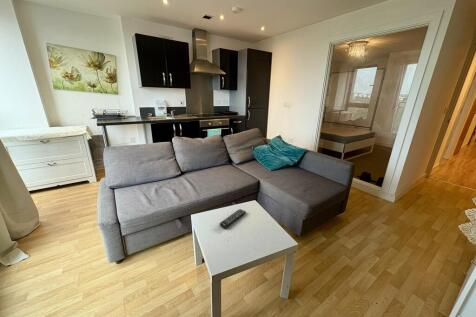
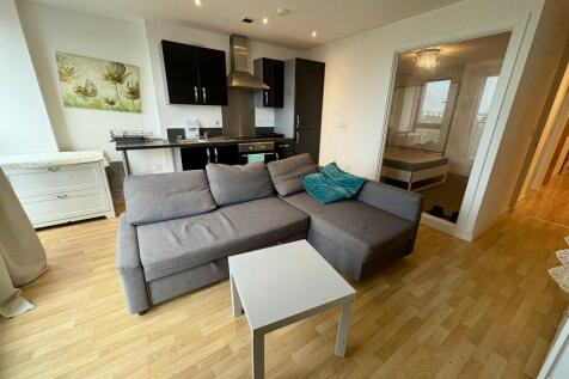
- remote control [219,208,247,229]
